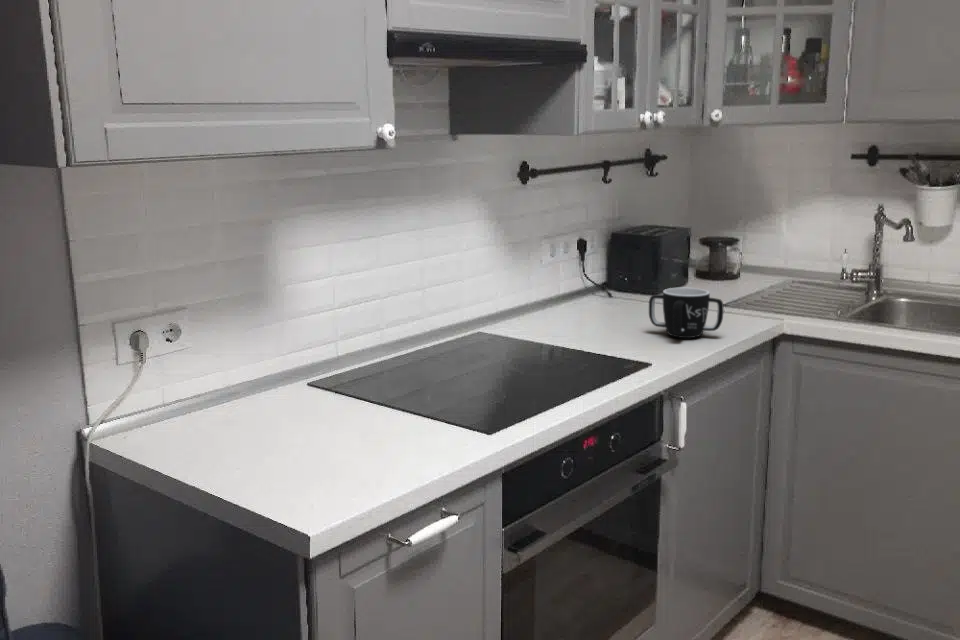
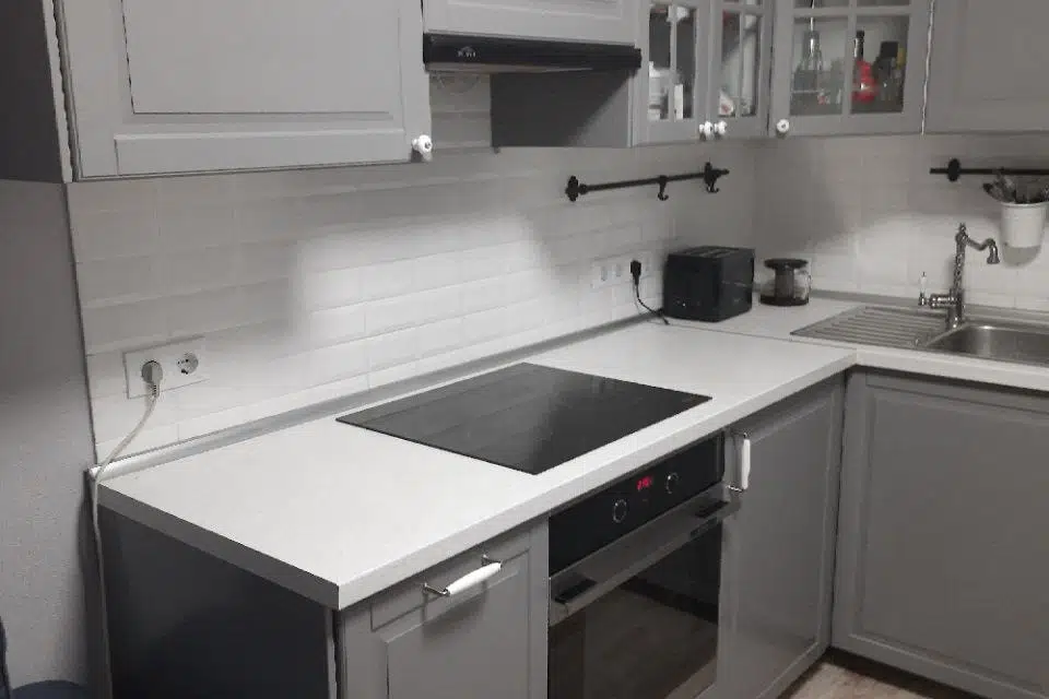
- mug [648,287,724,339]
